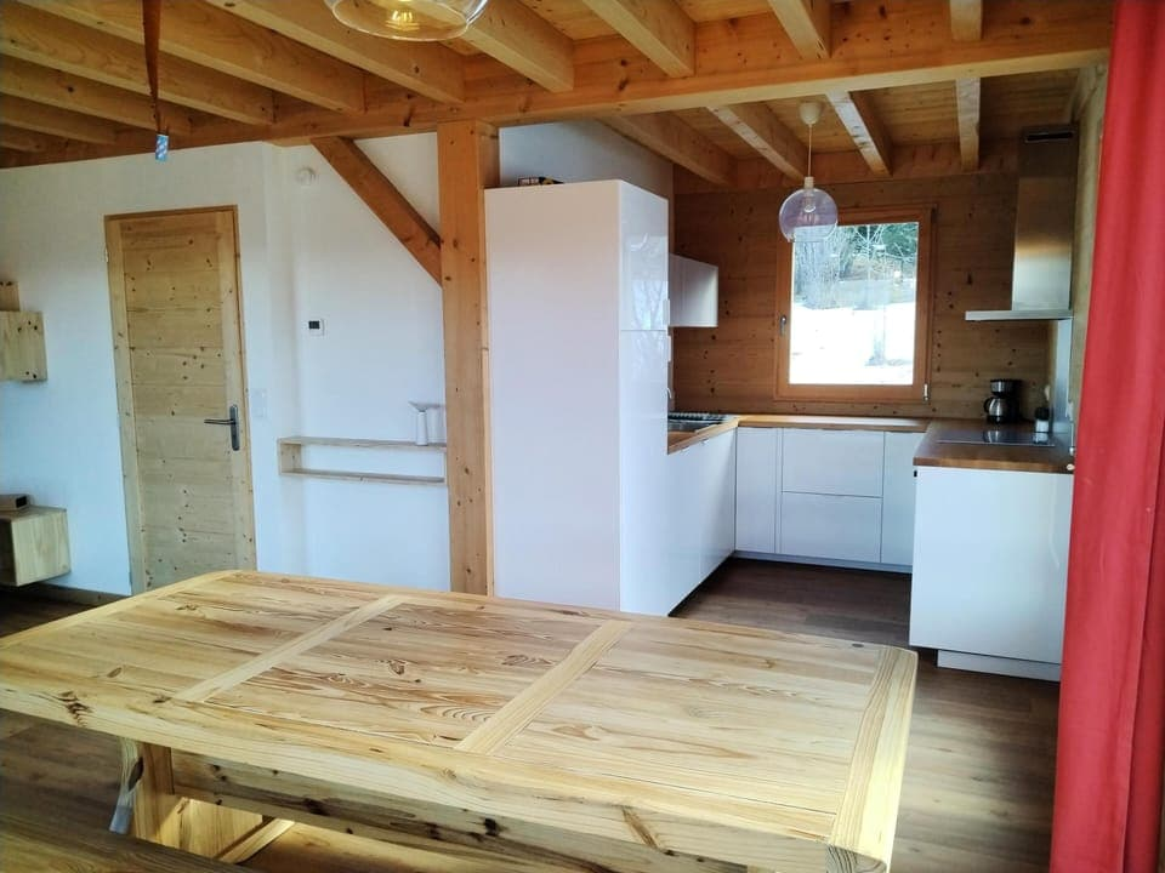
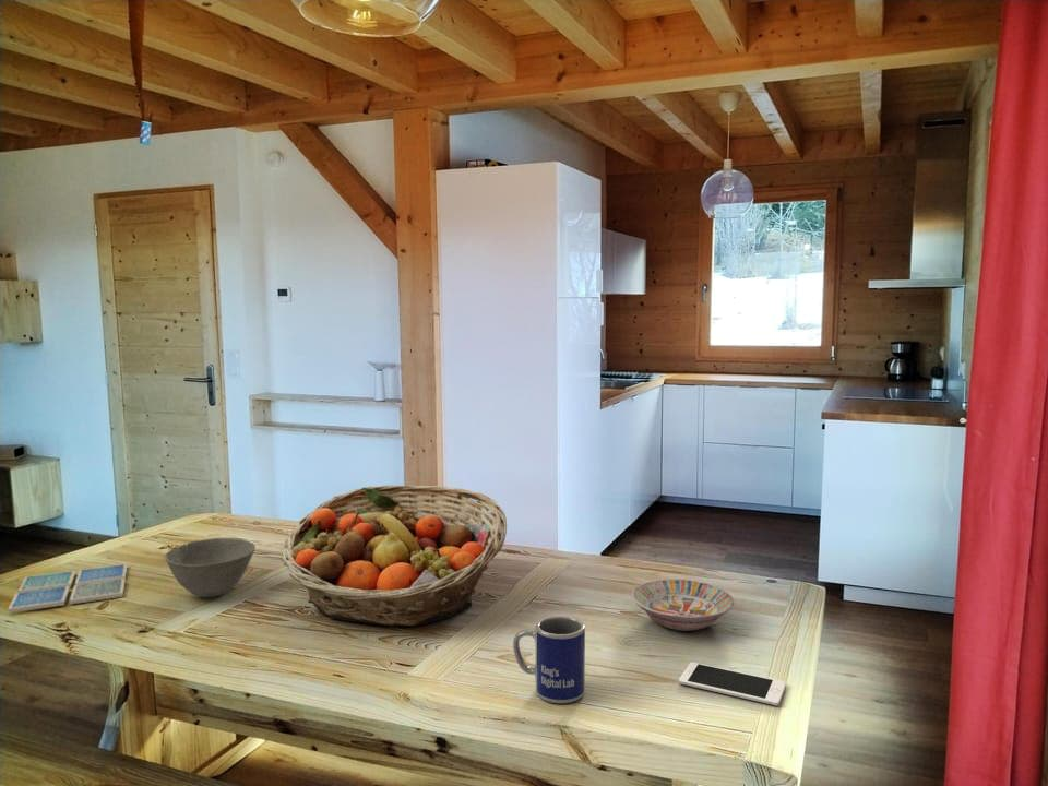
+ cell phone [678,662,787,707]
+ mug [512,615,586,704]
+ fruit basket [281,485,508,627]
+ bowl [630,579,735,632]
+ drink coaster [7,563,128,615]
+ bowl [164,537,257,598]
